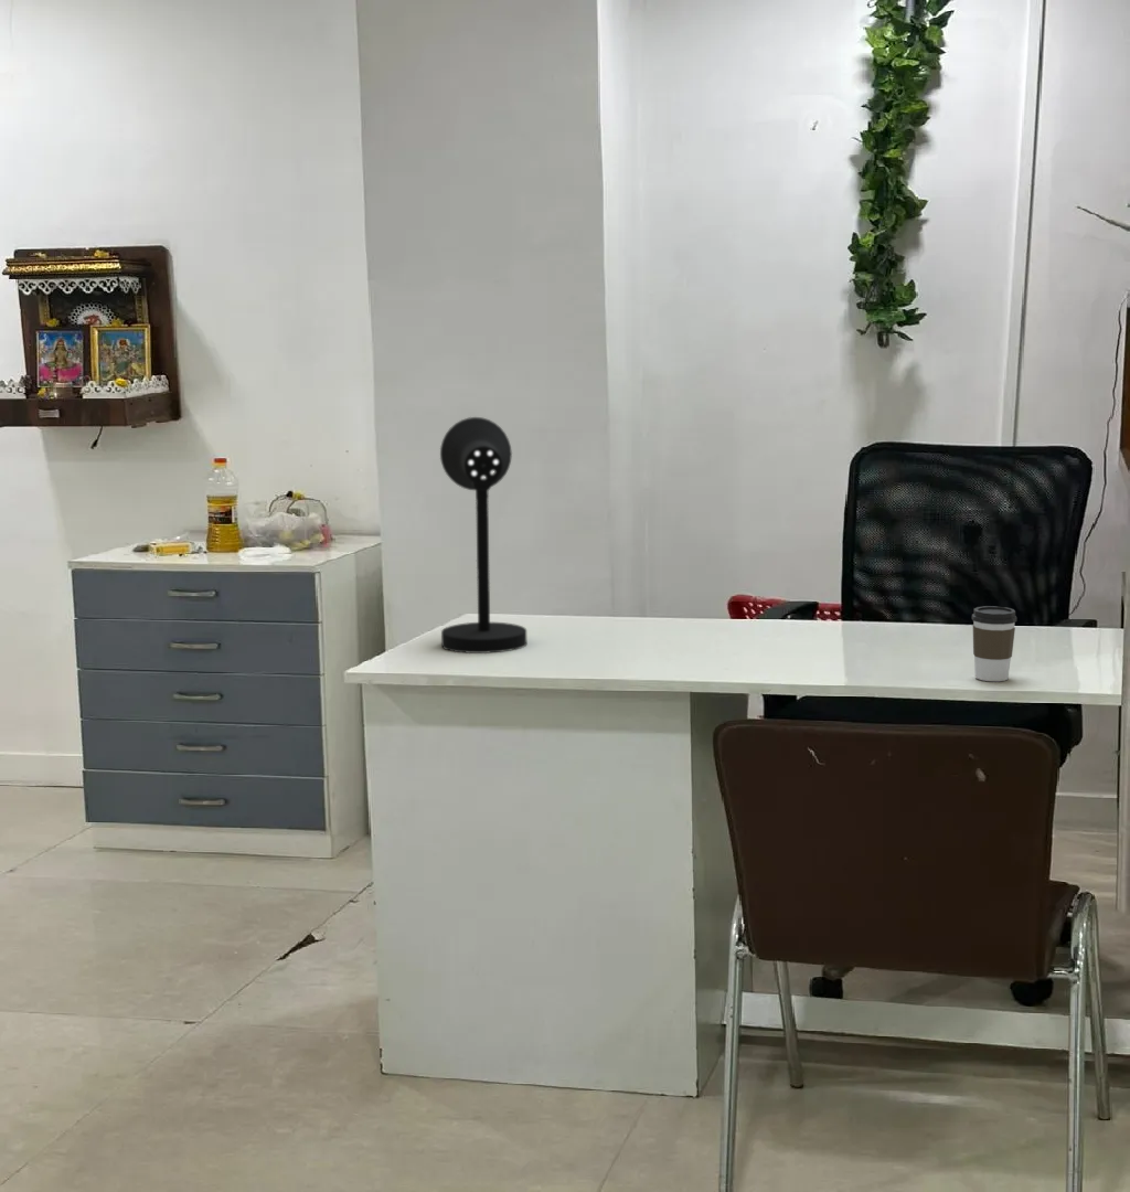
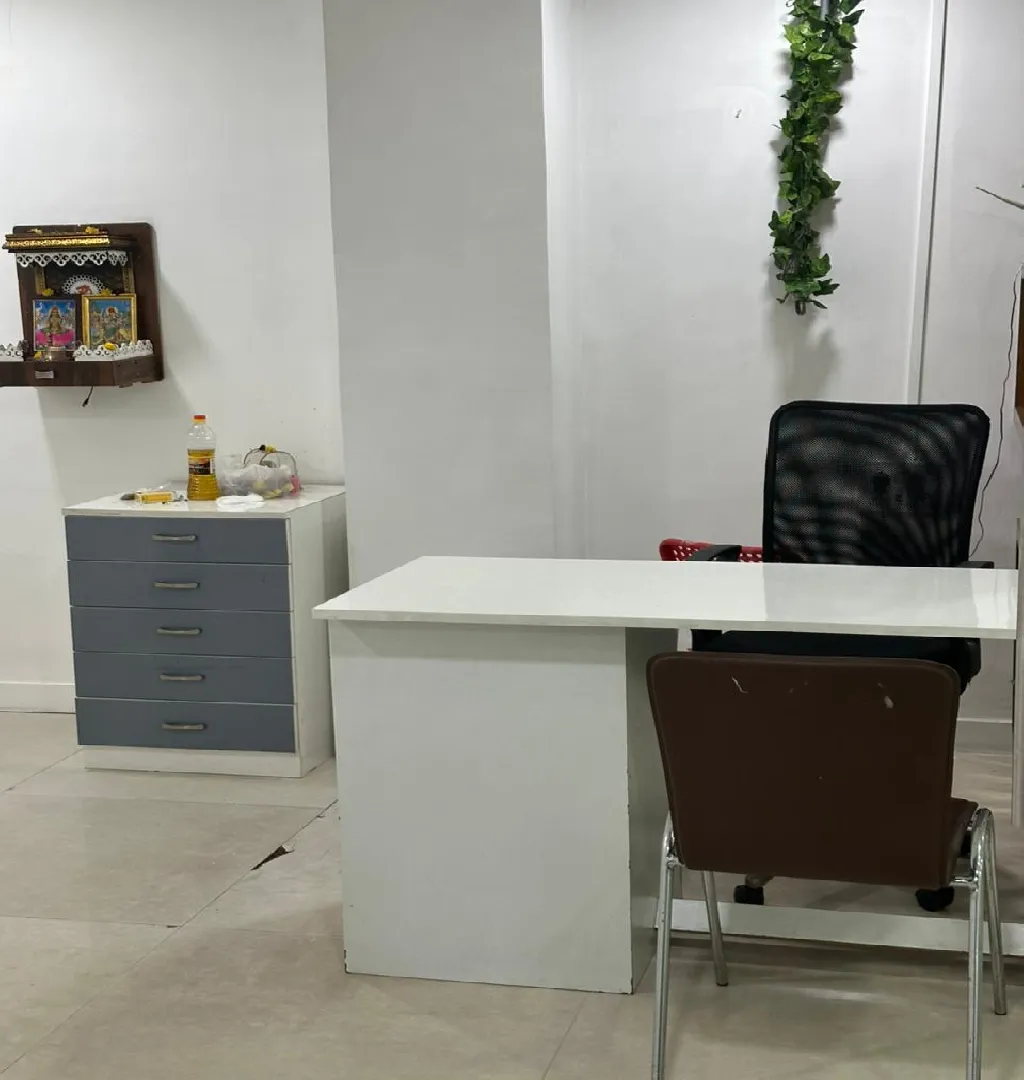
- coffee cup [971,605,1017,682]
- desk lamp [439,416,527,654]
